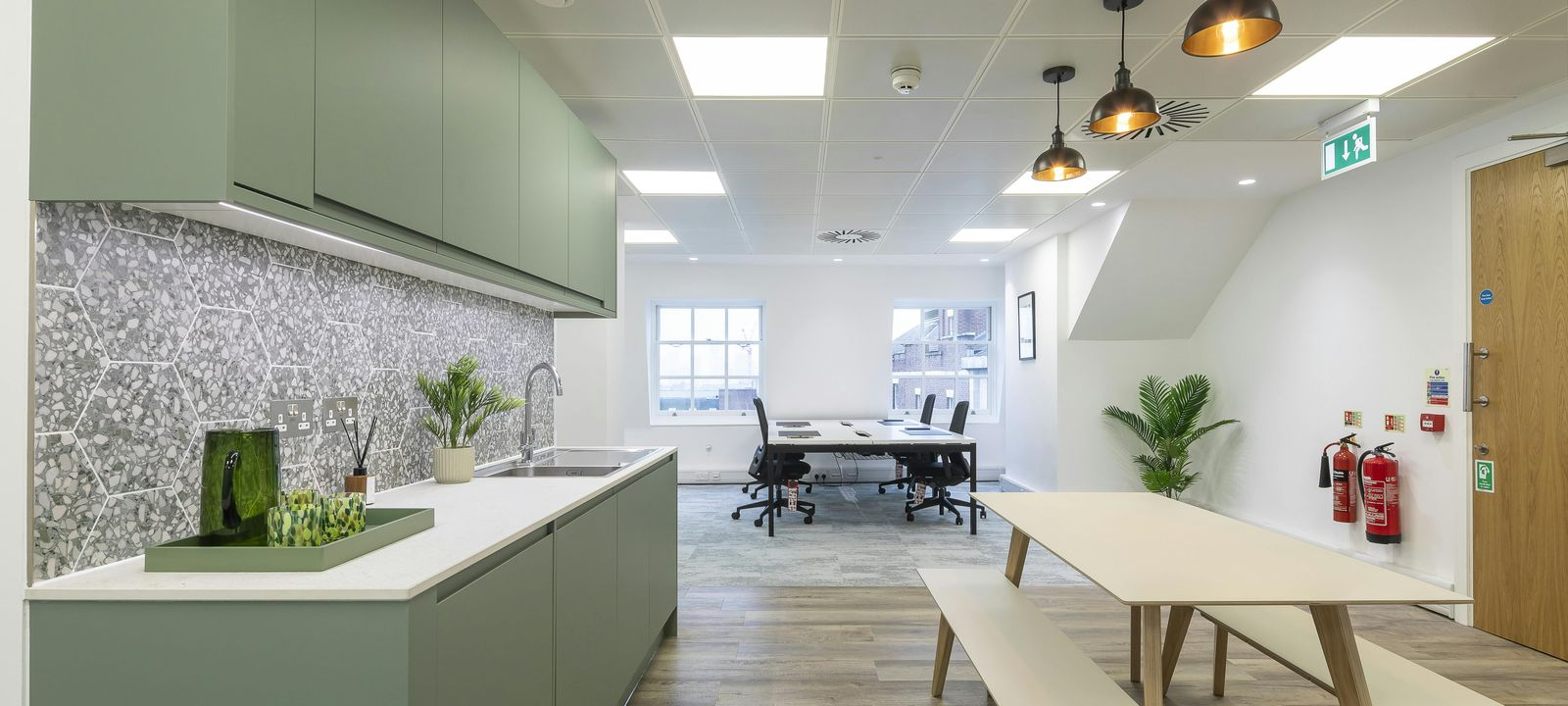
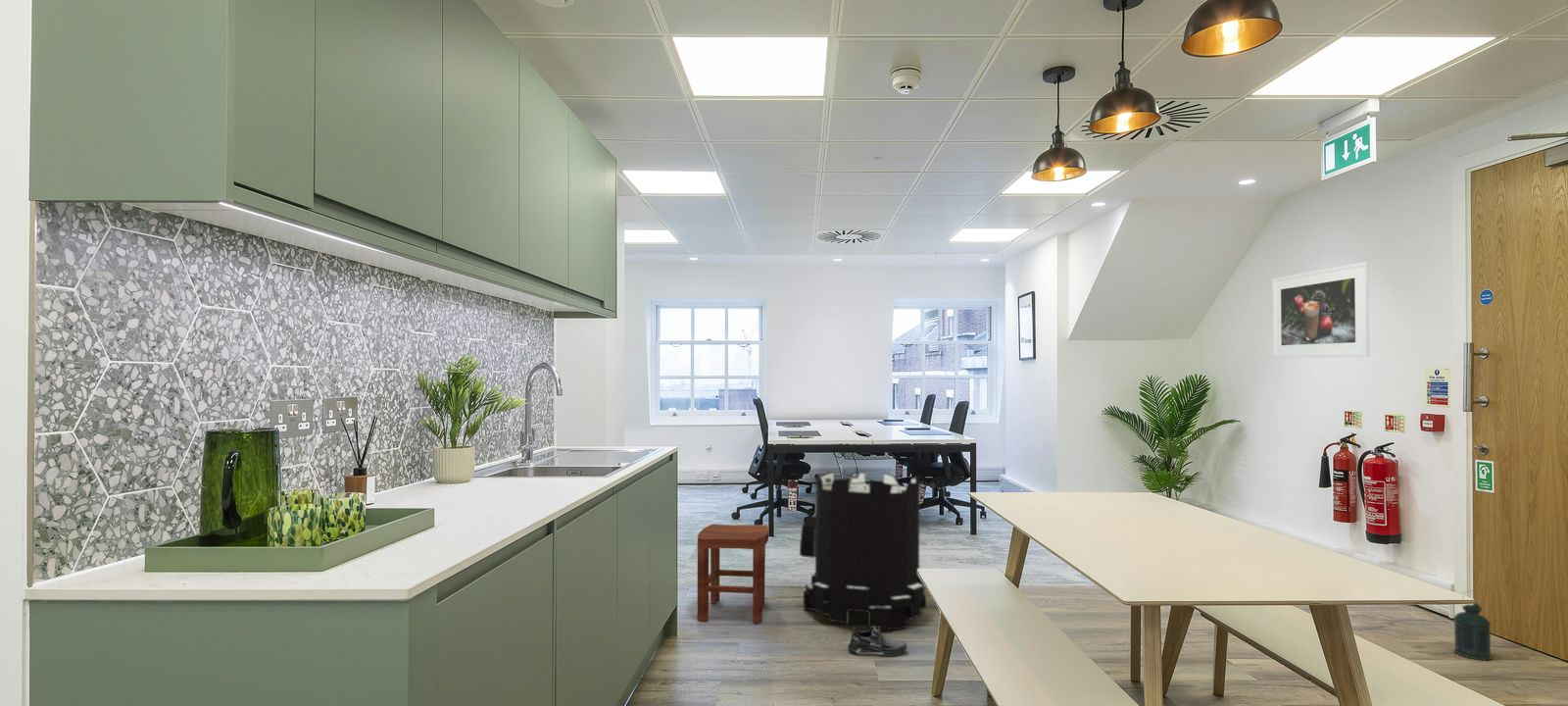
+ trash can [799,471,927,631]
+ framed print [1271,261,1370,359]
+ shoe [848,626,907,657]
+ lantern [1452,588,1493,662]
+ stool [697,523,770,625]
